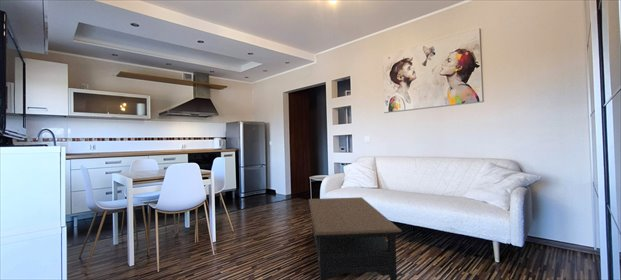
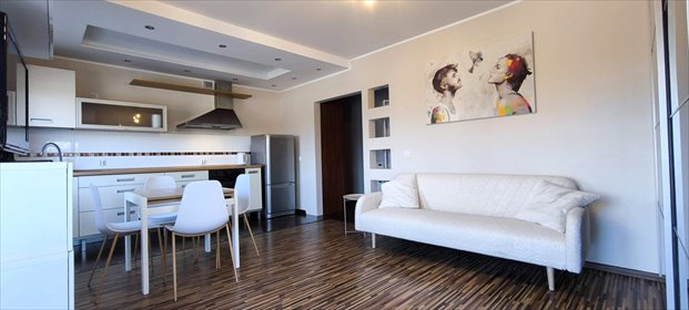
- coffee table [308,196,403,280]
